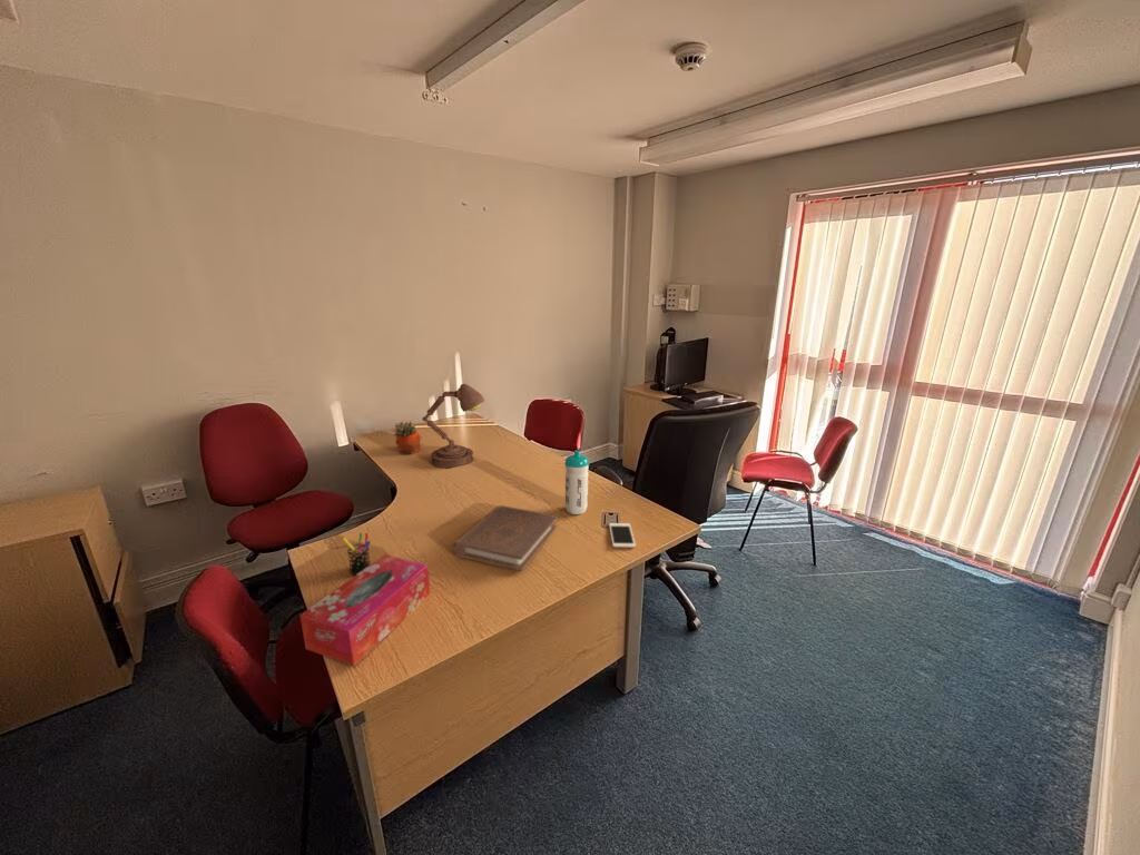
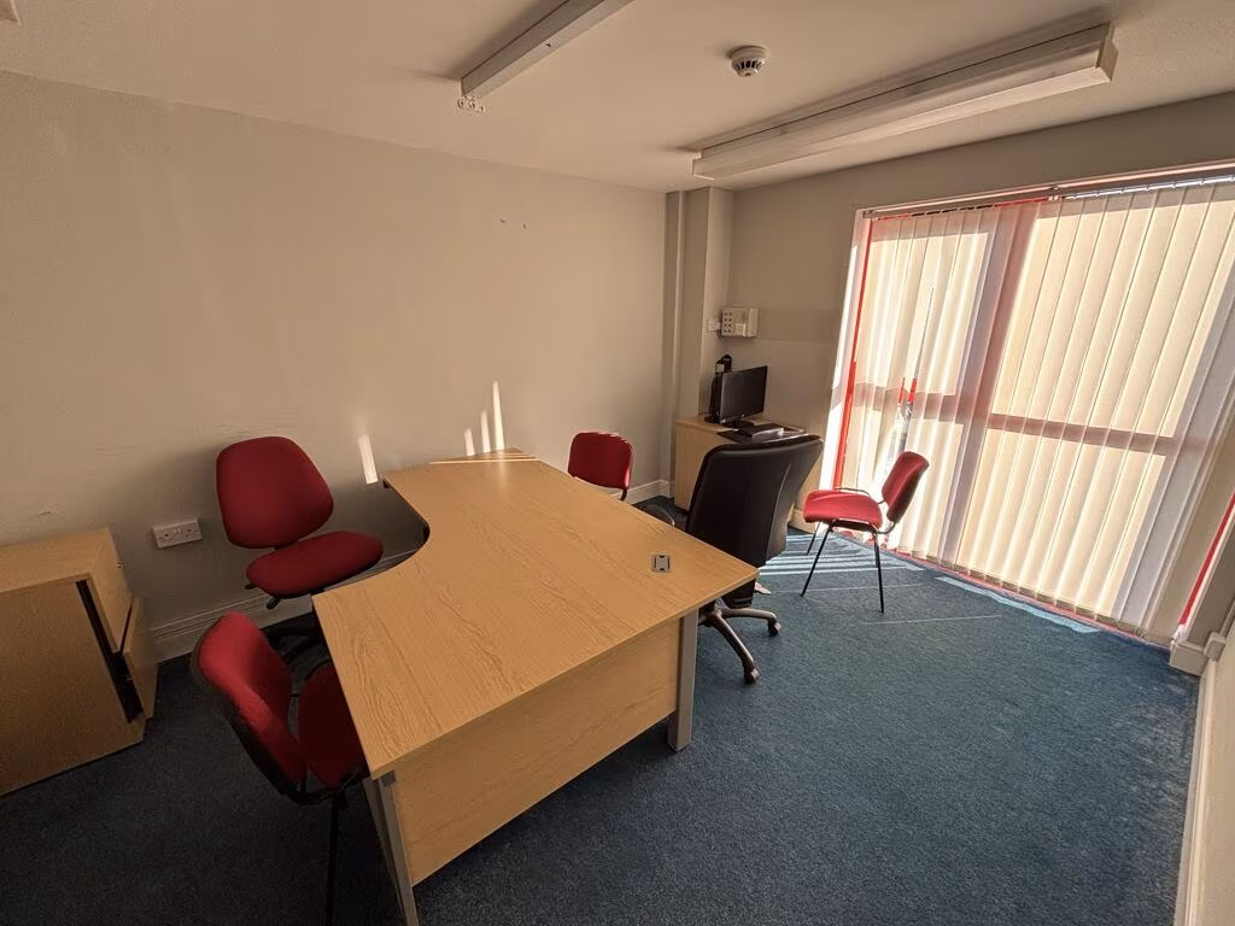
- water bottle [564,450,590,515]
- book [452,504,558,572]
- succulent planter [391,420,422,455]
- tissue box [298,553,431,667]
- desk lamp [421,383,485,469]
- pen holder [342,532,372,576]
- cell phone [608,522,637,549]
